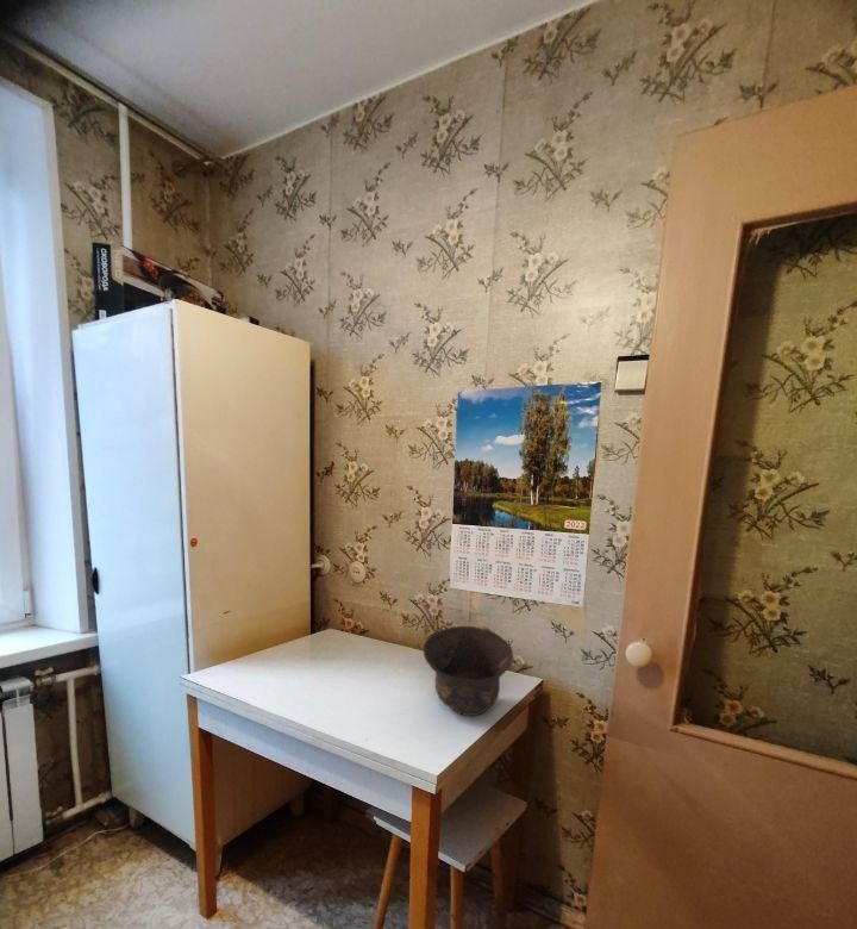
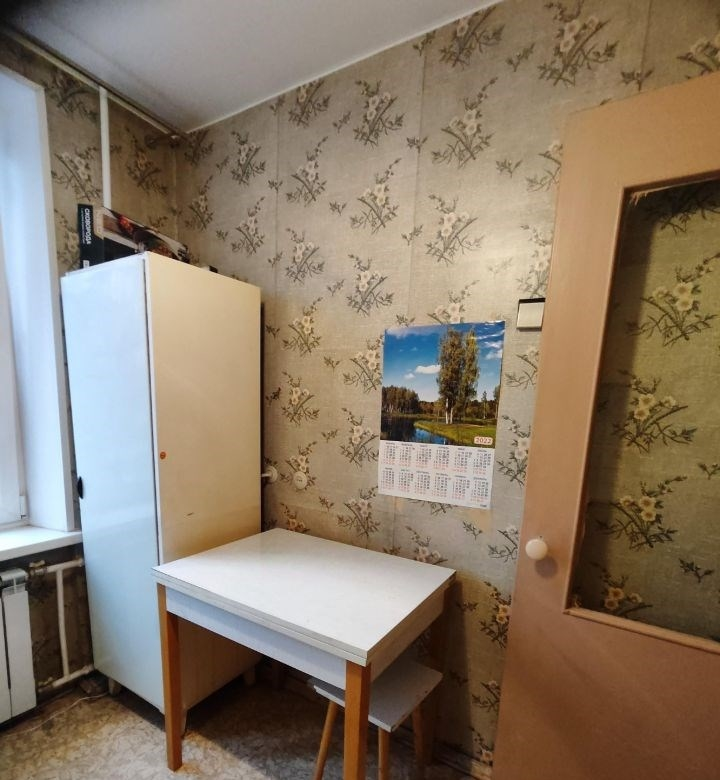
- bowl [423,625,514,717]
